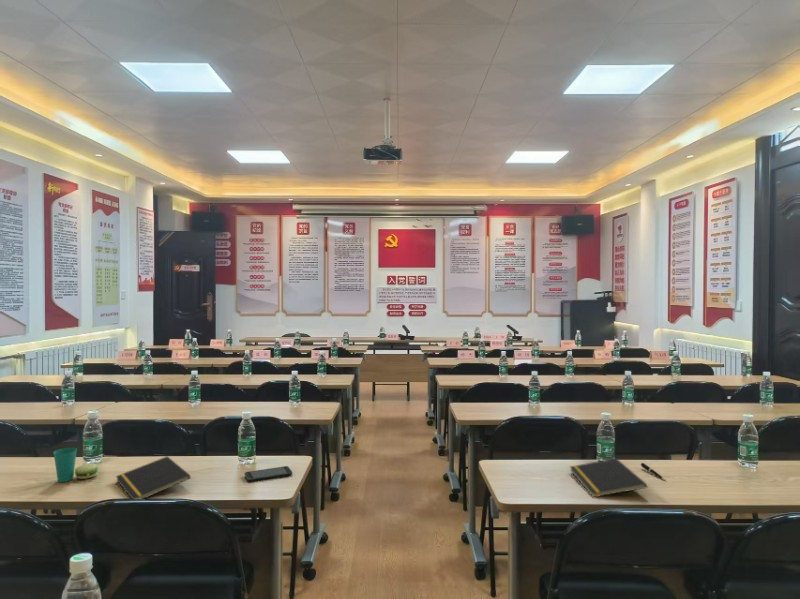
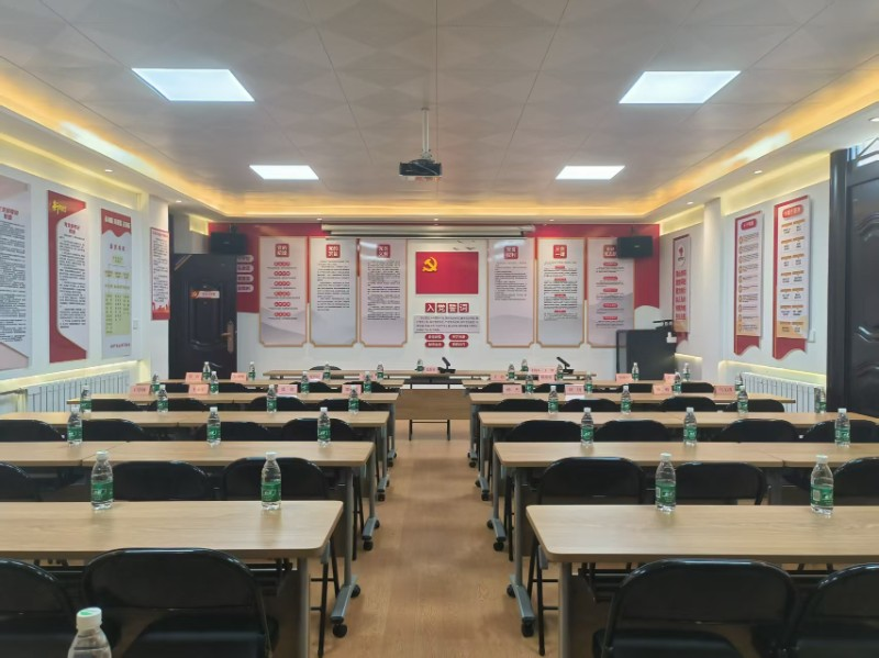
- cup [52,447,99,483]
- notepad [115,455,192,500]
- smartphone [244,465,293,483]
- notepad [569,457,648,498]
- pen [640,462,667,482]
